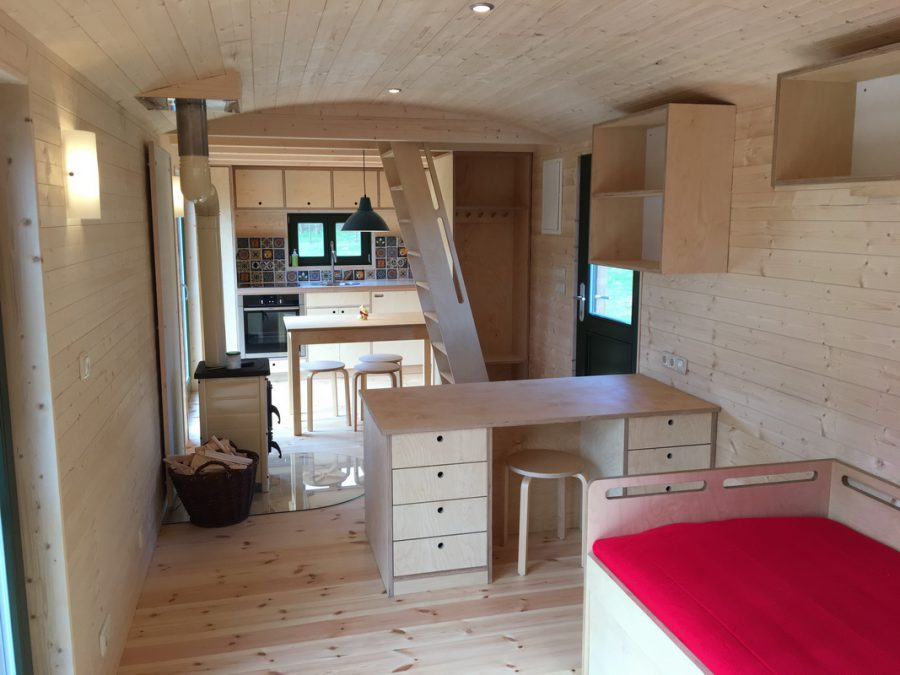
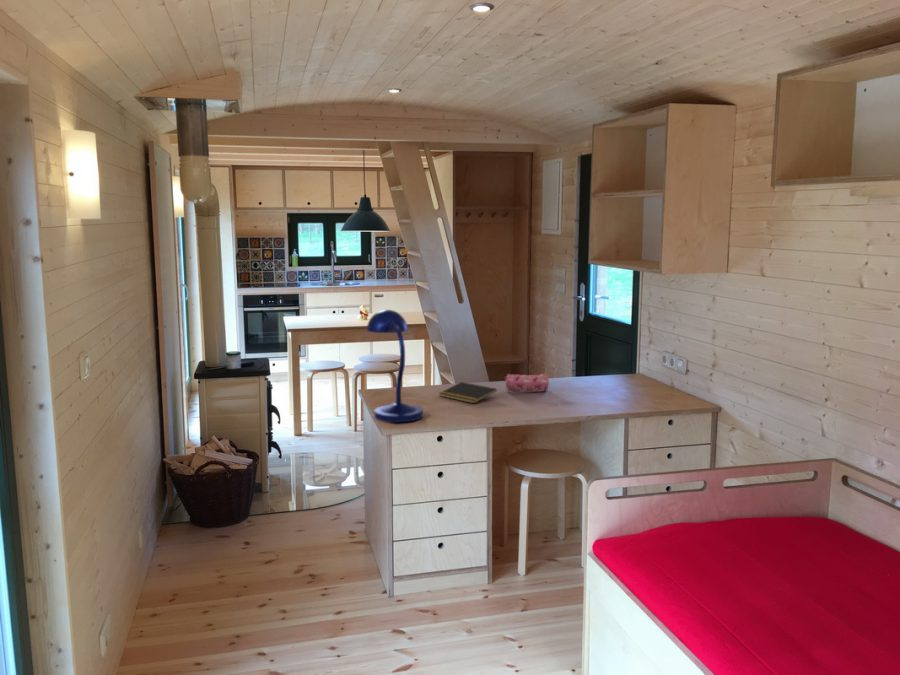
+ desk lamp [366,309,424,423]
+ notepad [438,381,498,404]
+ pencil case [503,373,550,393]
